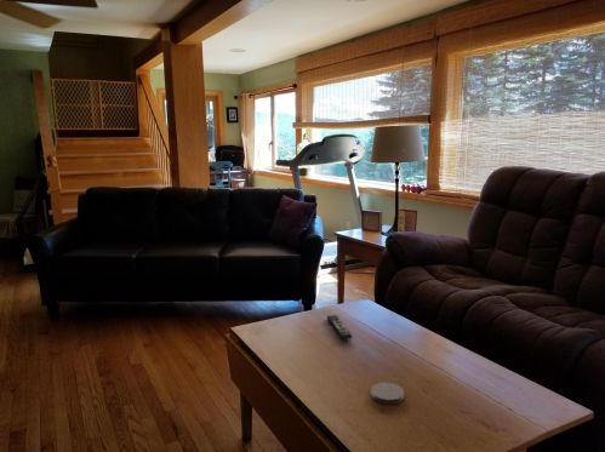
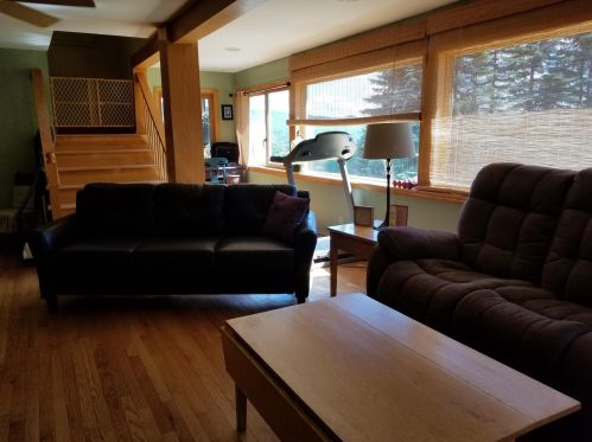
- remote control [326,314,353,341]
- coaster [370,382,405,405]
